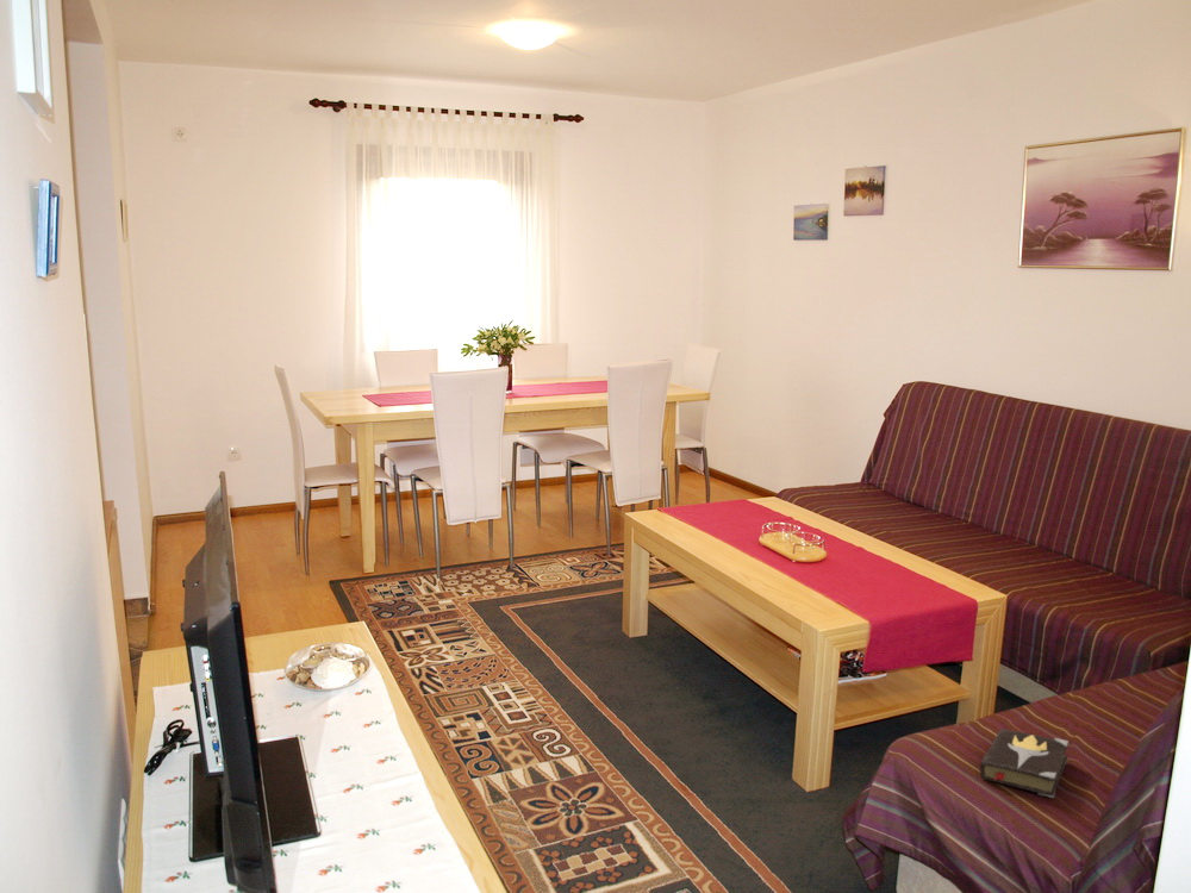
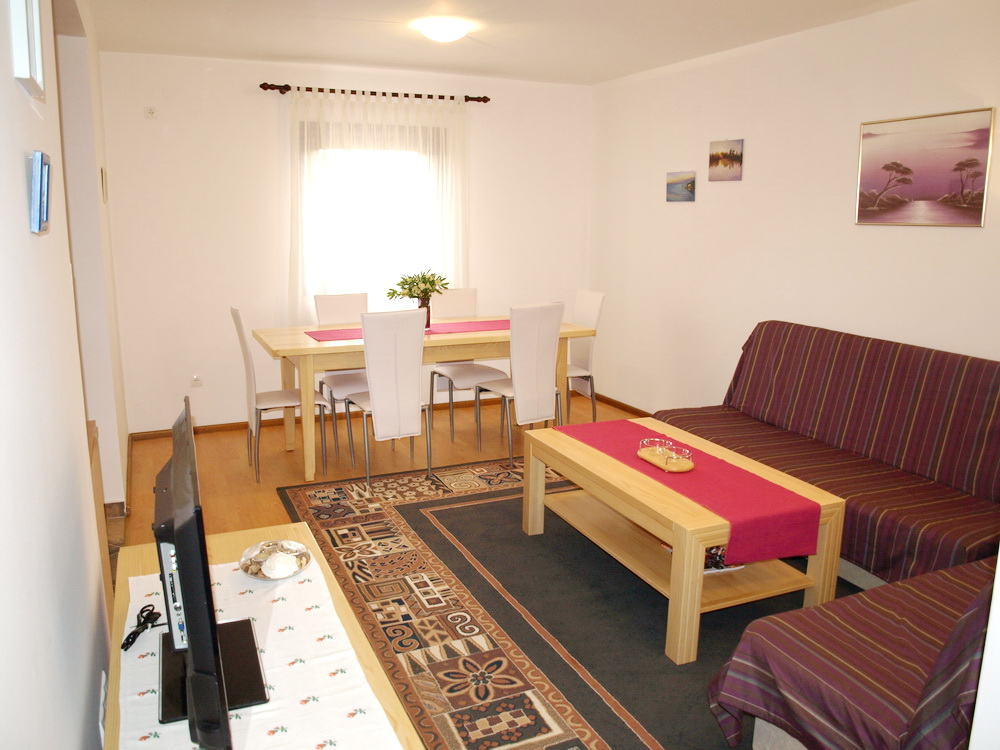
- hardback book [979,727,1070,799]
